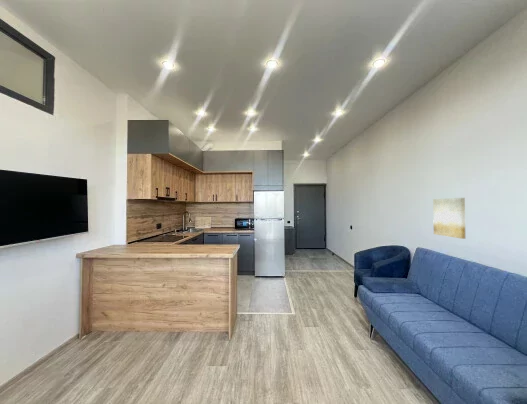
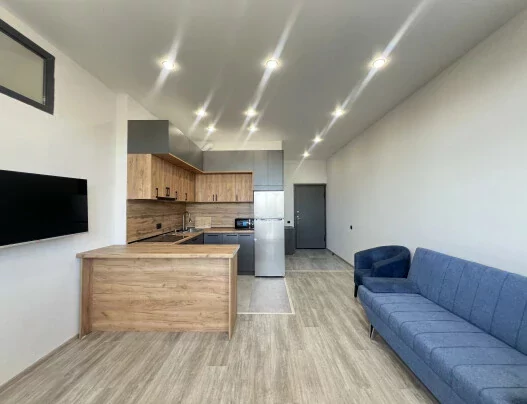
- wall art [432,197,466,240]
